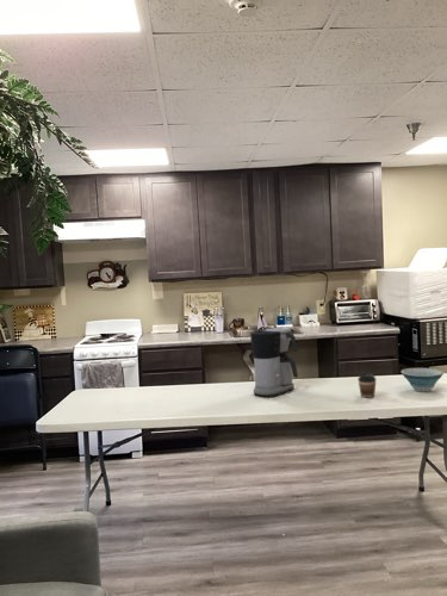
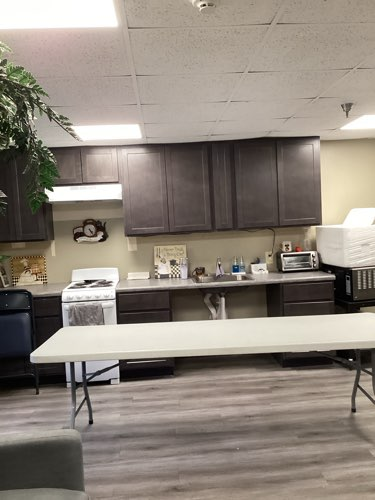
- coffee maker [249,327,299,398]
- bowl [399,367,445,393]
- coffee cup [356,372,378,399]
